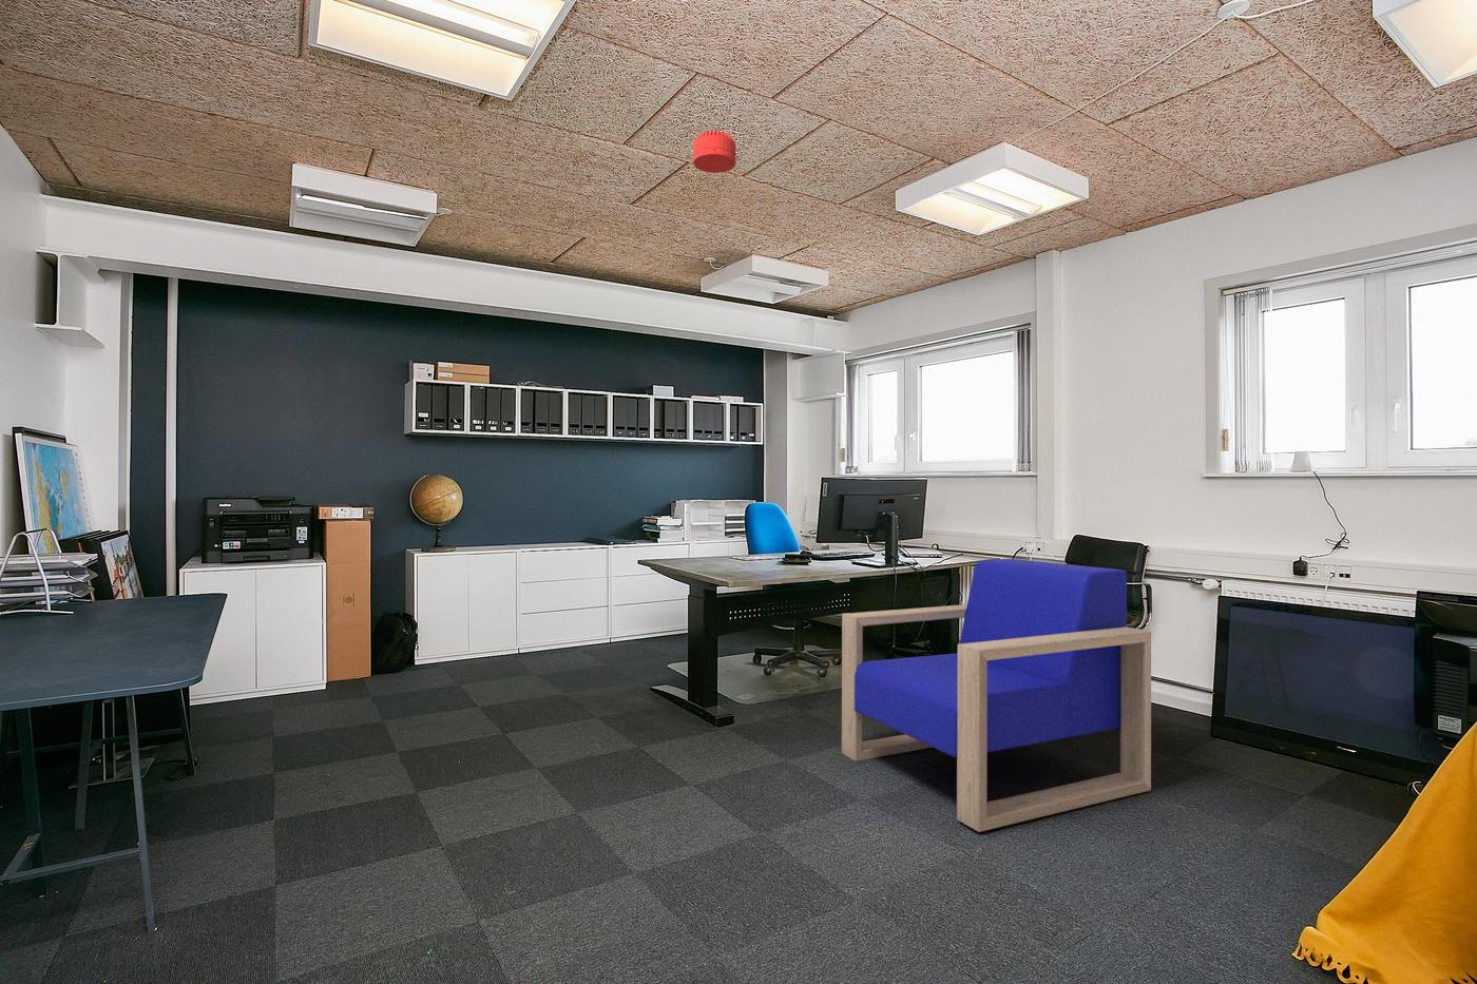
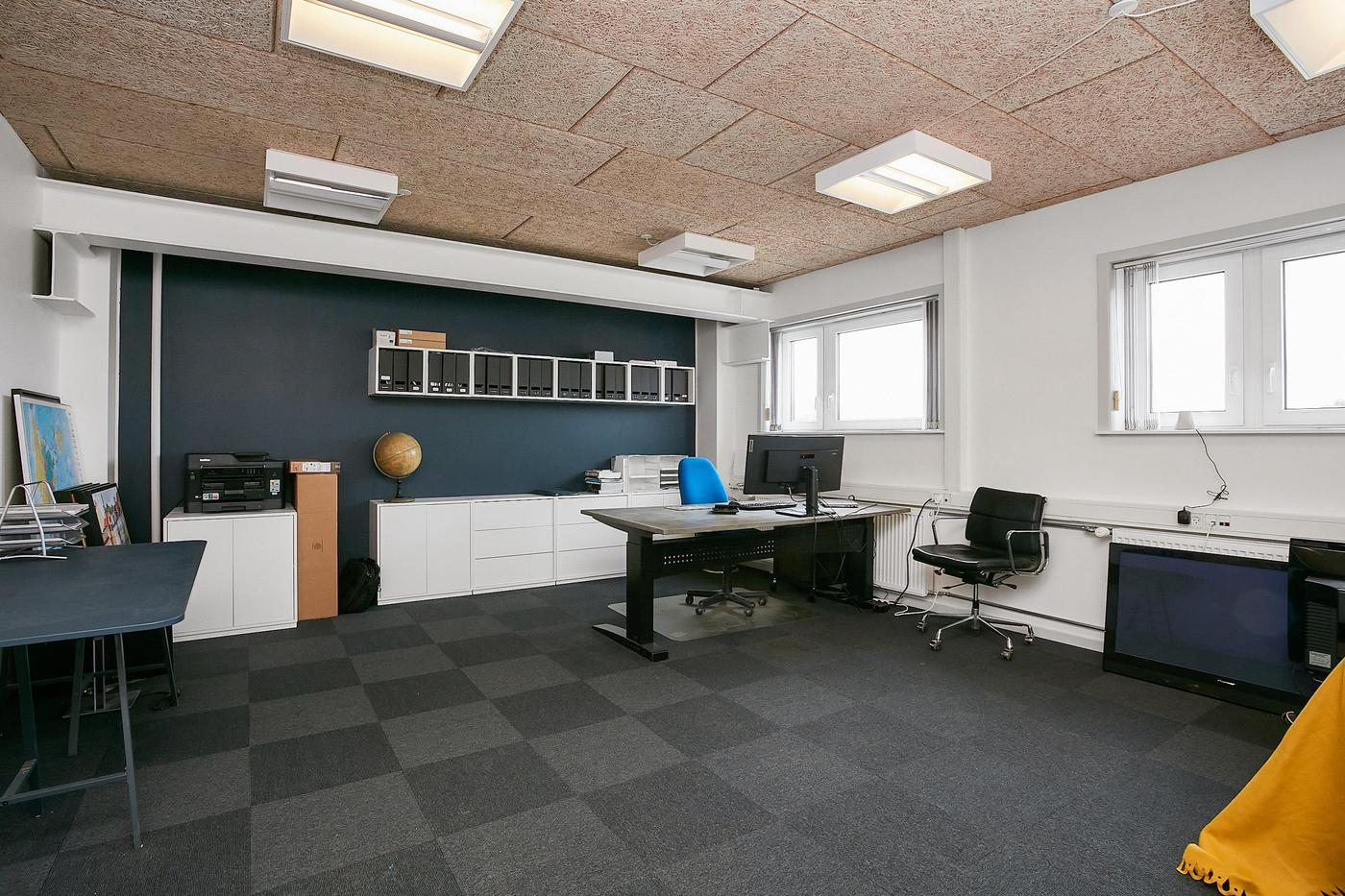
- armchair [841,558,1152,834]
- smoke detector [692,130,738,174]
